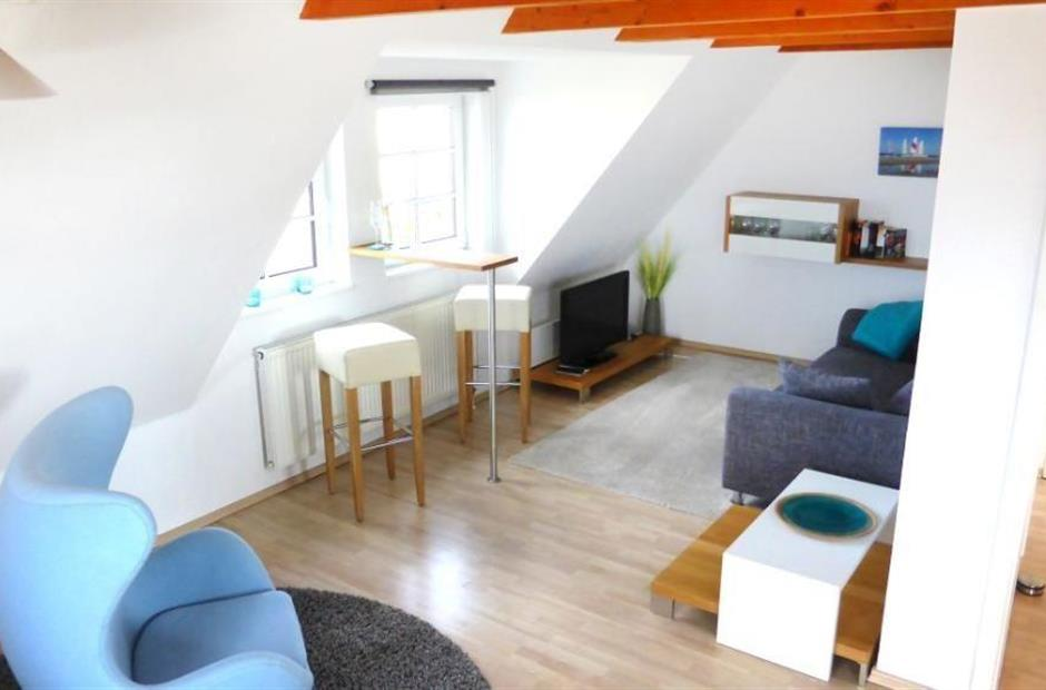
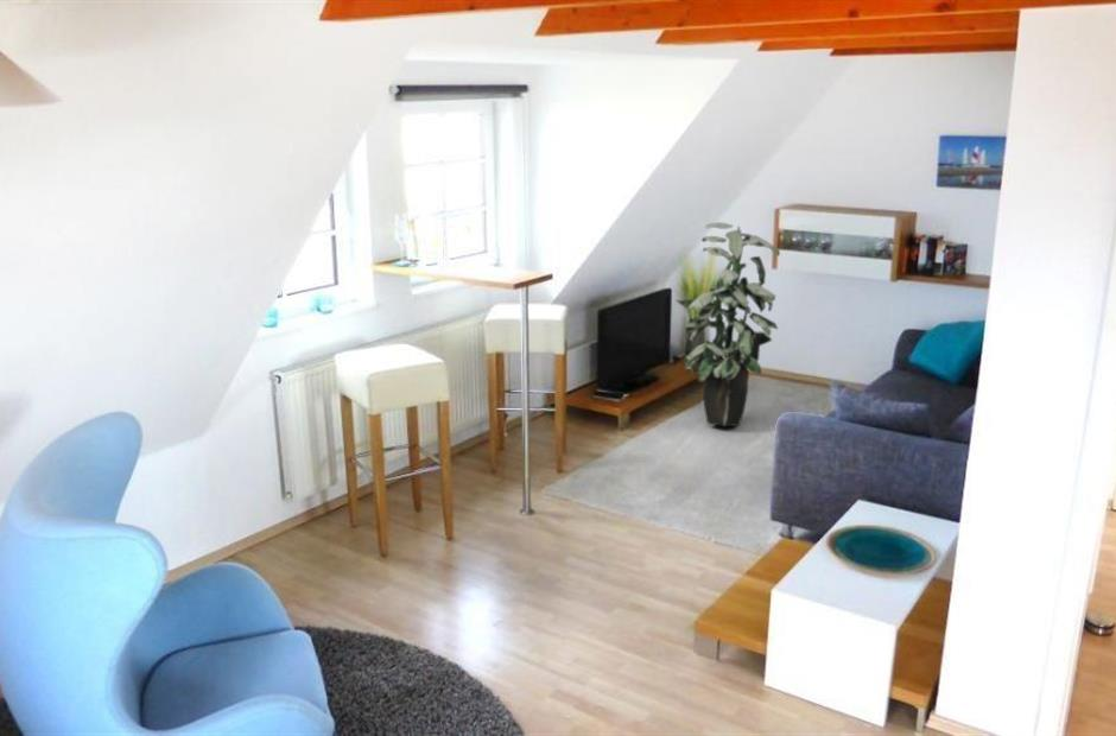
+ indoor plant [674,221,781,427]
